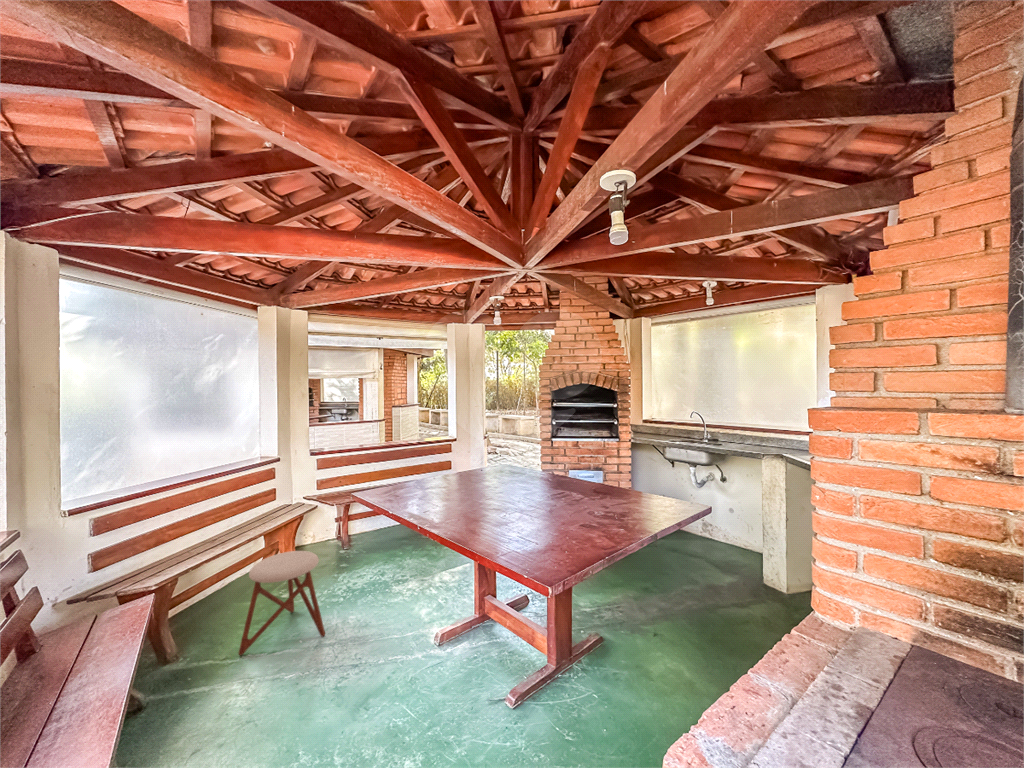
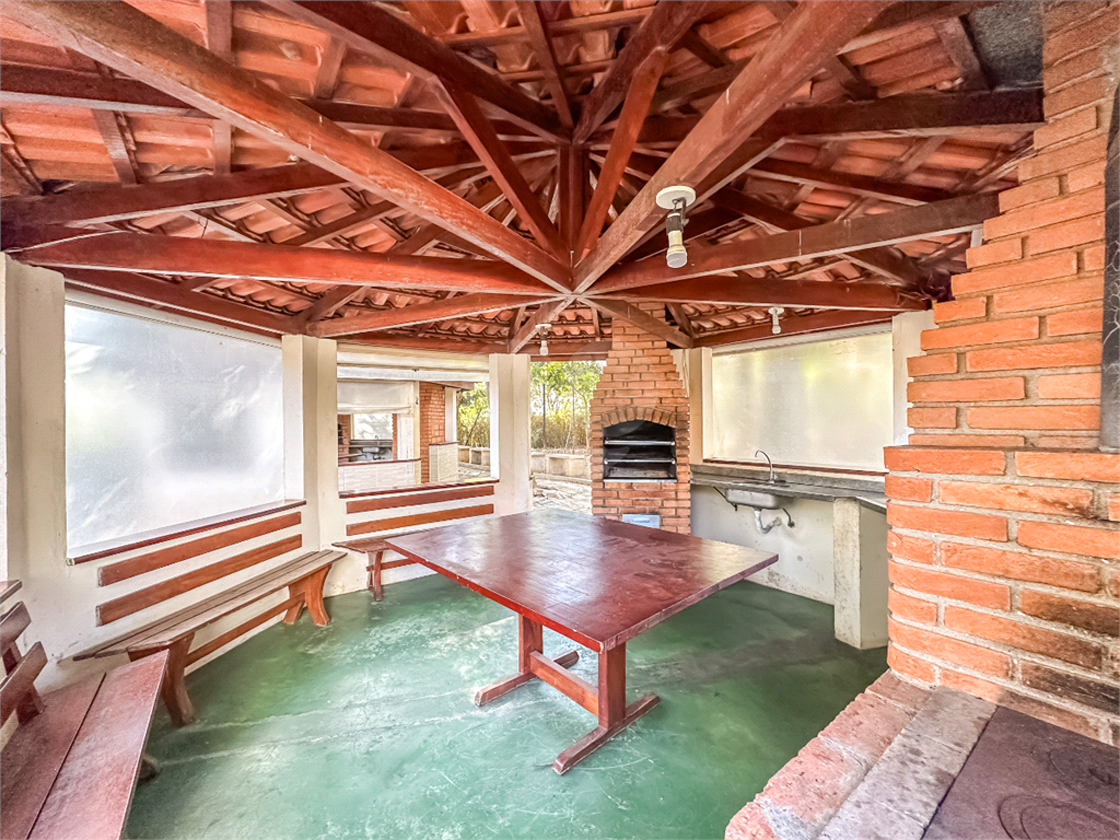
- stool [237,550,326,656]
